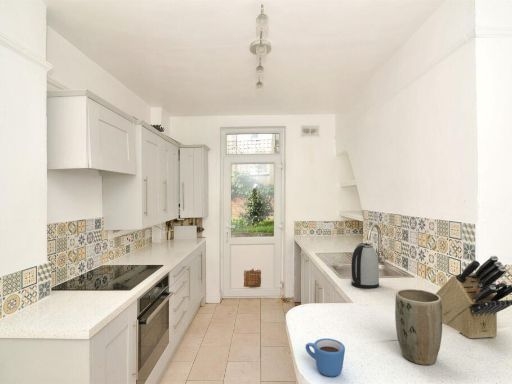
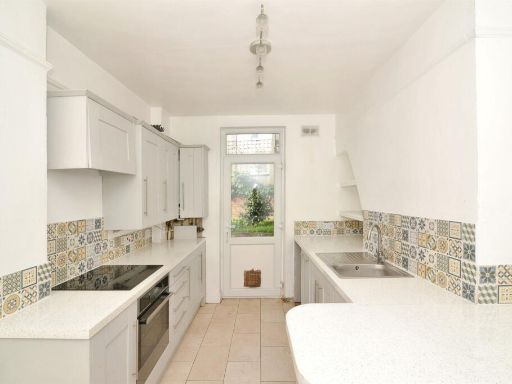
- knife block [435,255,512,339]
- mug [305,337,346,378]
- kettle [350,242,380,290]
- plant pot [394,288,443,366]
